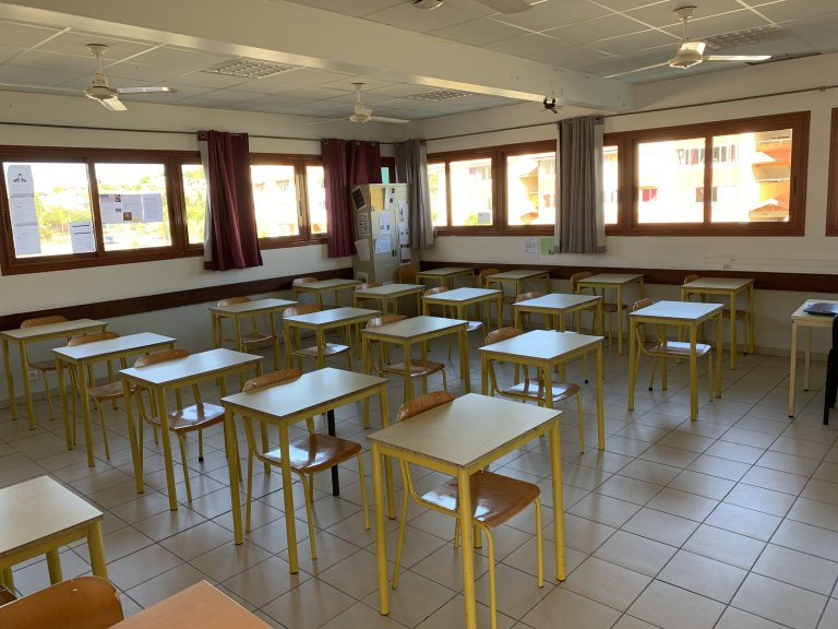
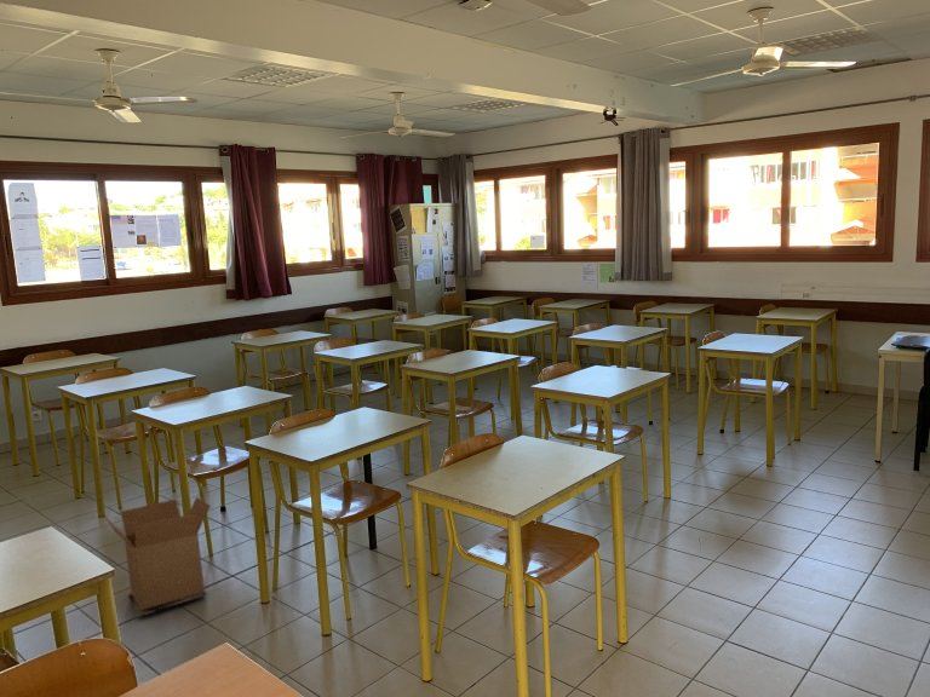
+ cardboard box [104,495,212,618]
